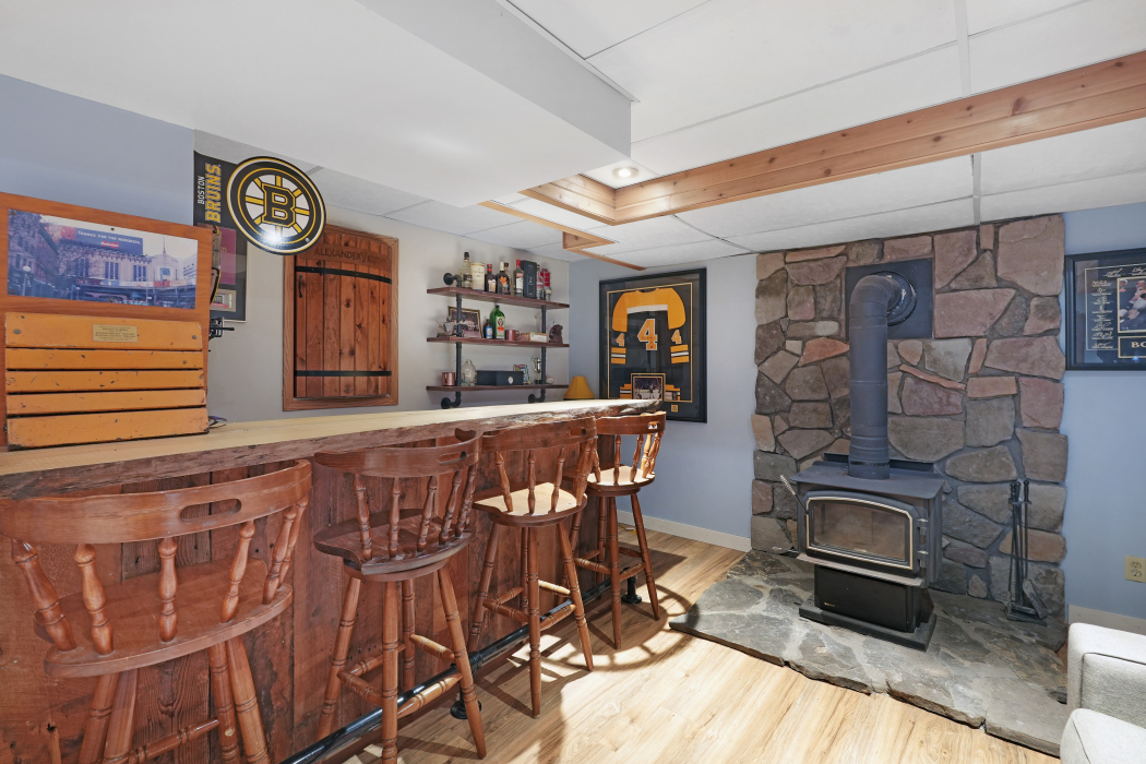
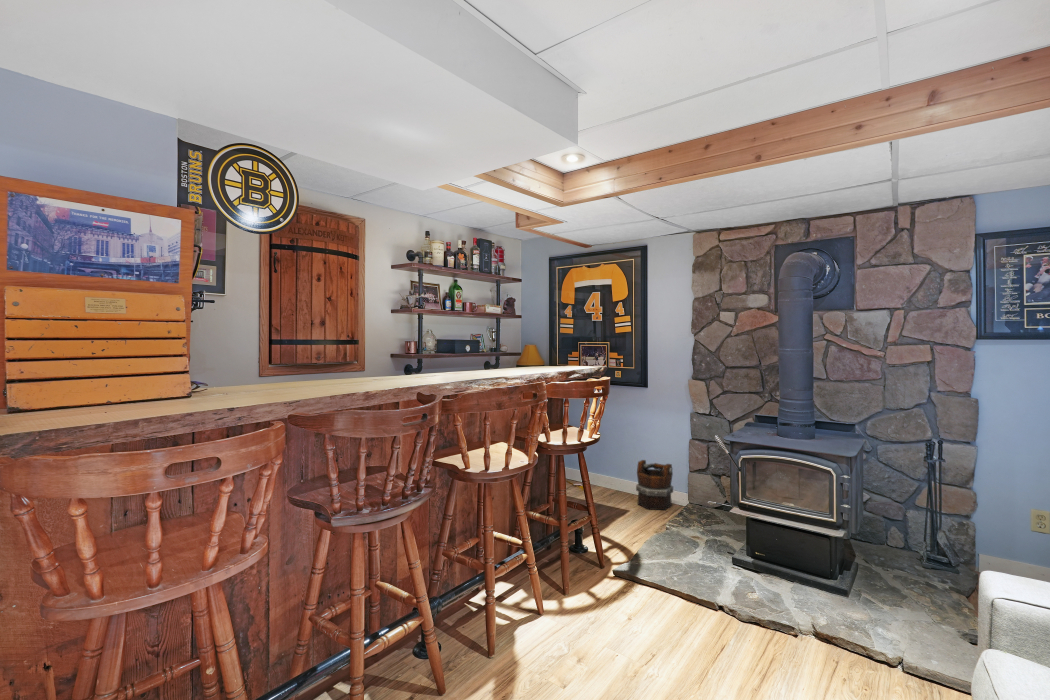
+ wooden bucket [635,459,674,511]
